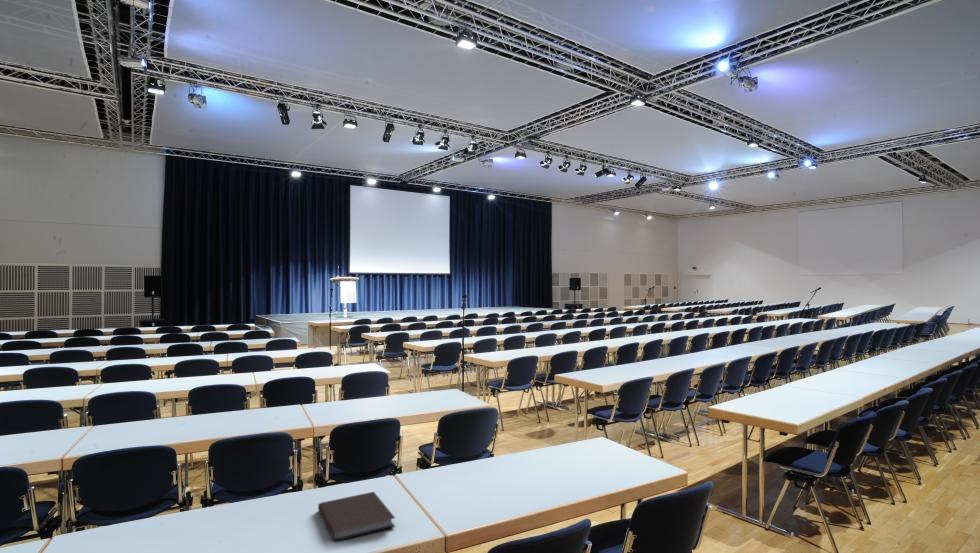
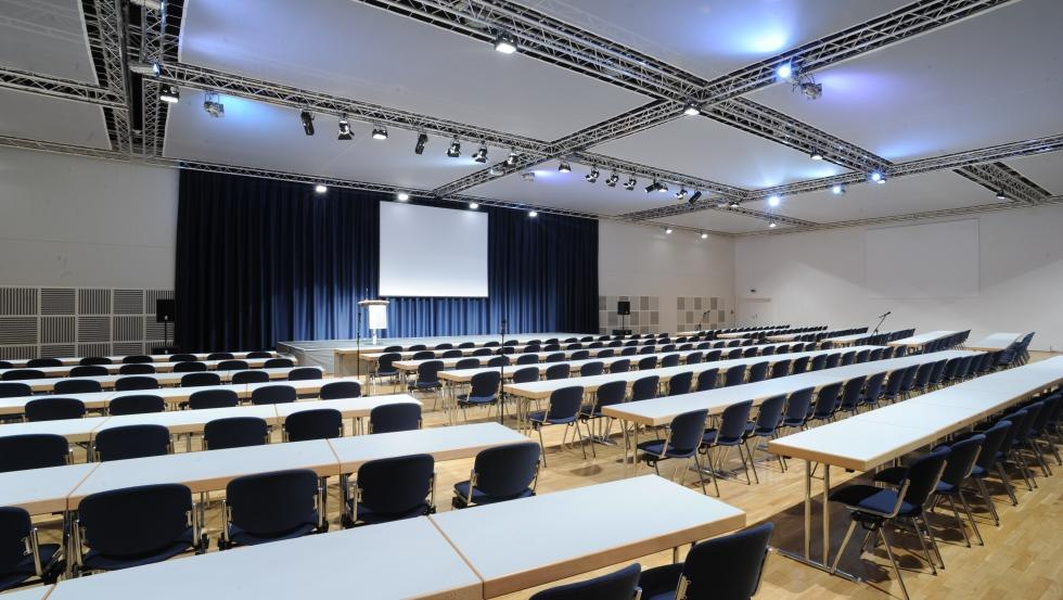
- notebook [317,491,396,542]
